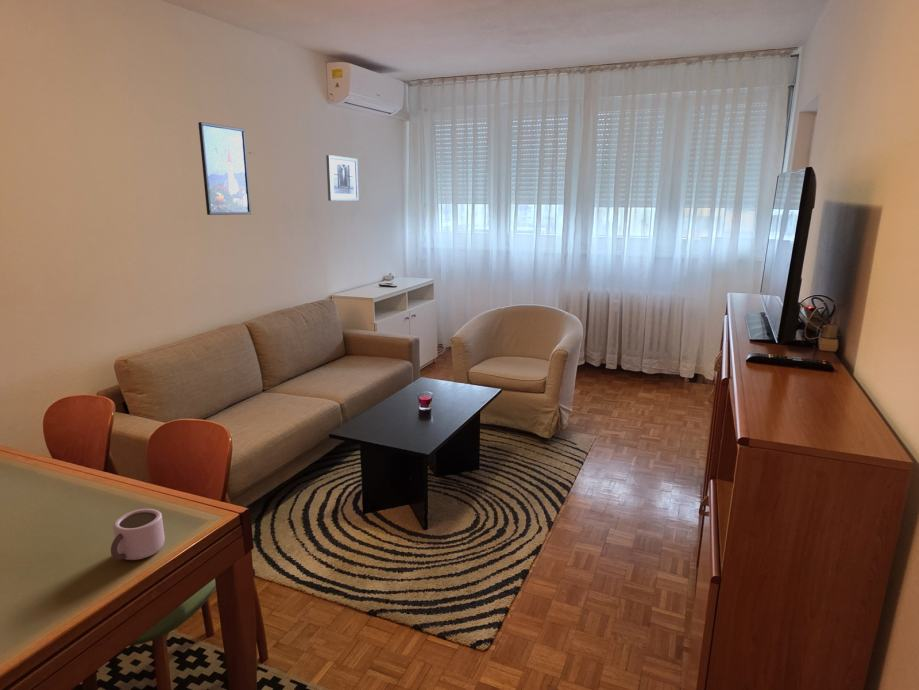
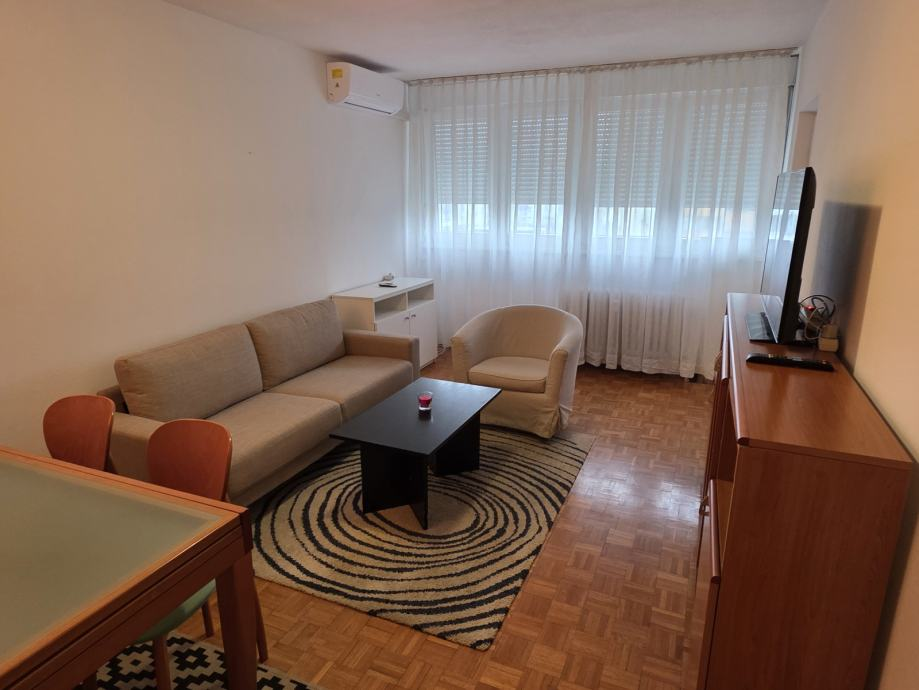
- wall art [325,154,360,202]
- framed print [197,121,252,216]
- mug [110,508,166,561]
